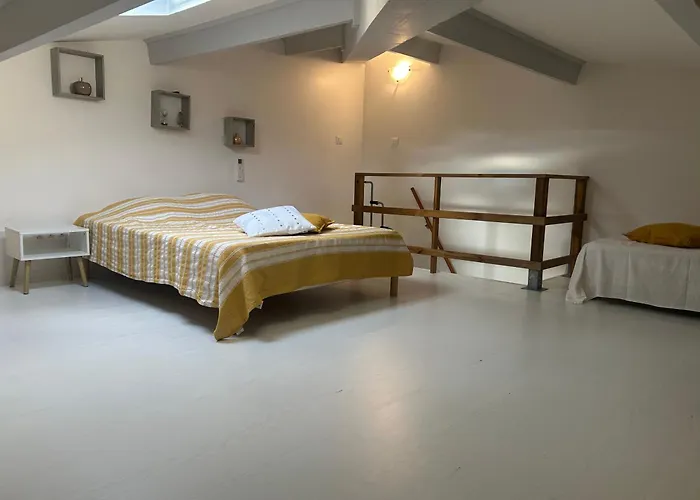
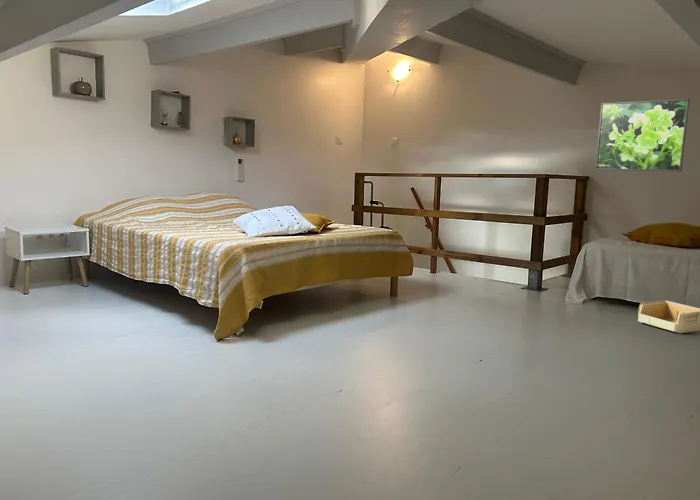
+ storage bin [637,300,700,334]
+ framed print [594,97,690,173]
